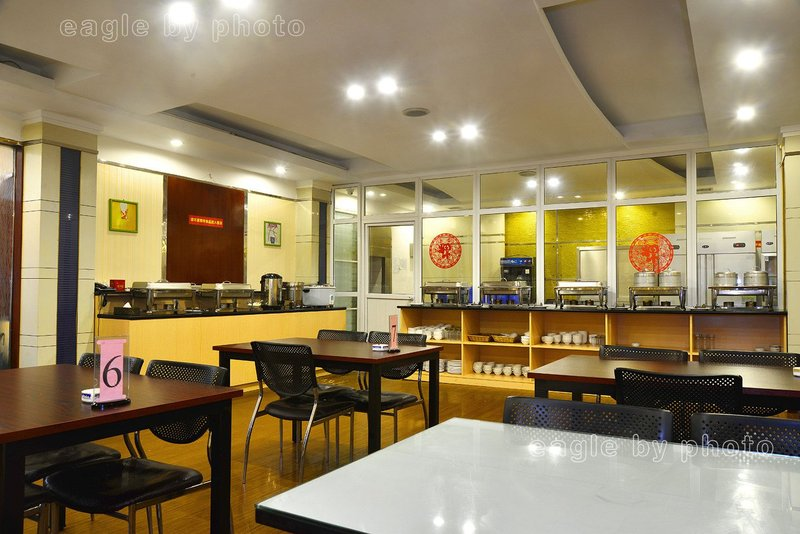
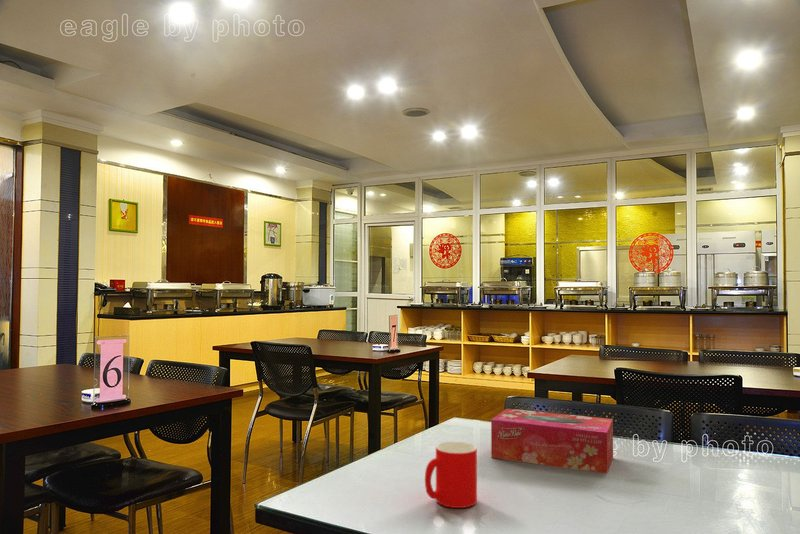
+ tissue box [490,408,614,474]
+ cup [424,441,478,509]
